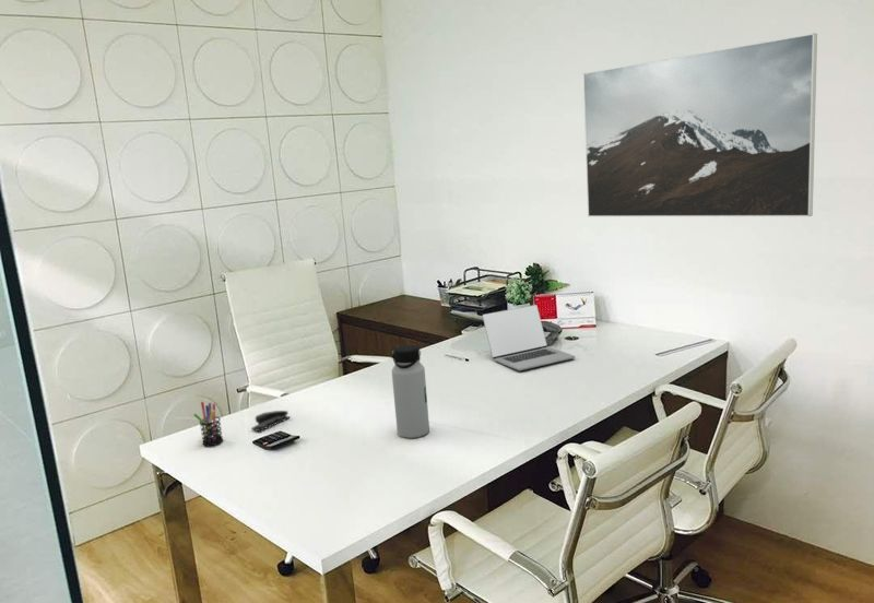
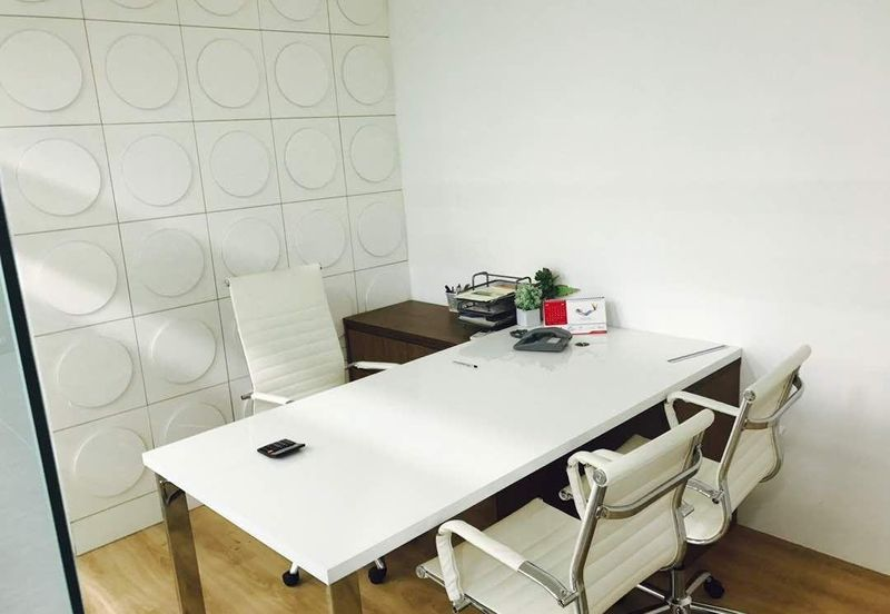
- pen holder [192,401,224,447]
- stapler [250,410,291,433]
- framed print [582,32,818,217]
- water bottle [391,344,430,439]
- laptop [482,304,576,371]
